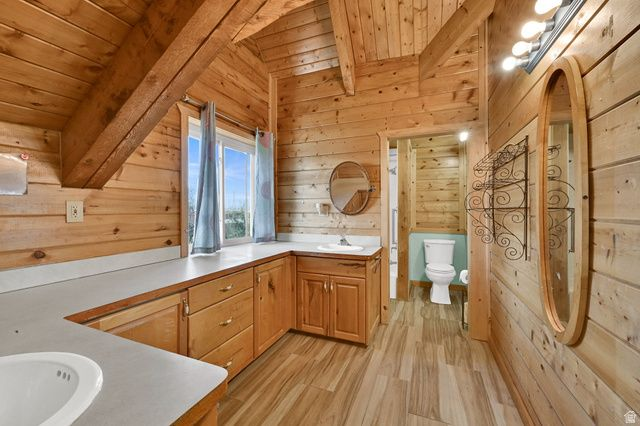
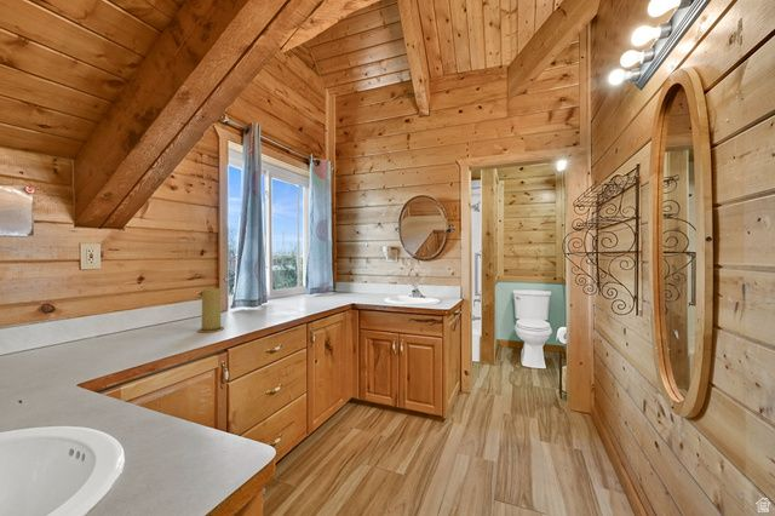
+ candle [196,287,225,333]
